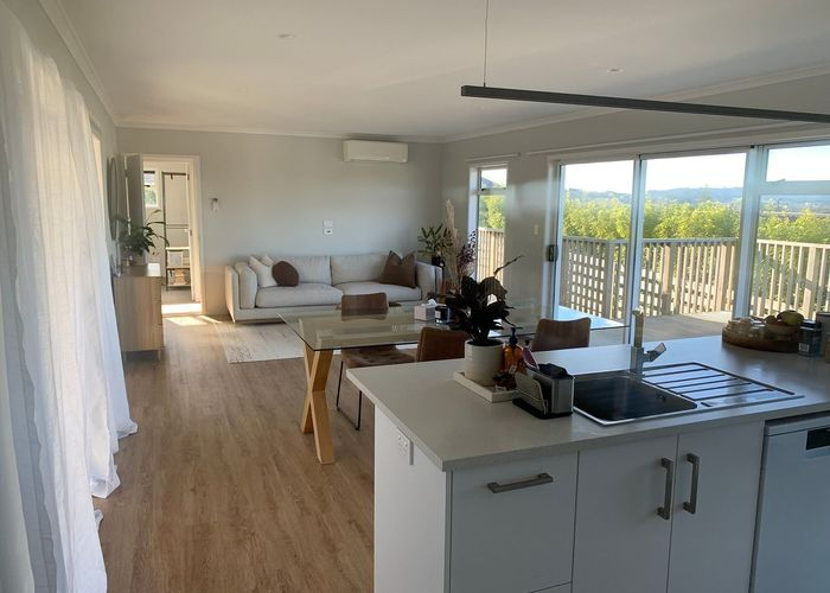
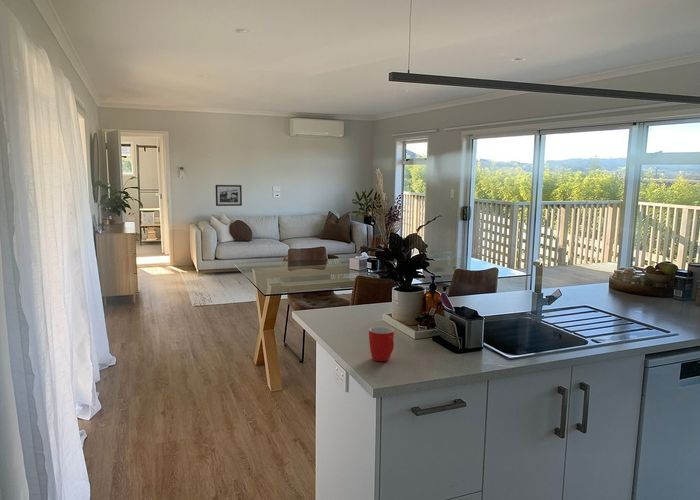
+ picture frame [215,184,243,207]
+ mug [368,325,395,362]
